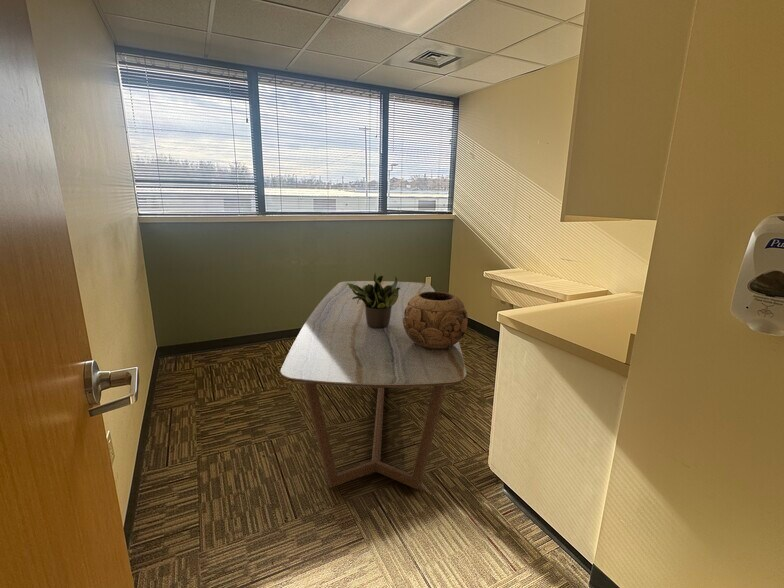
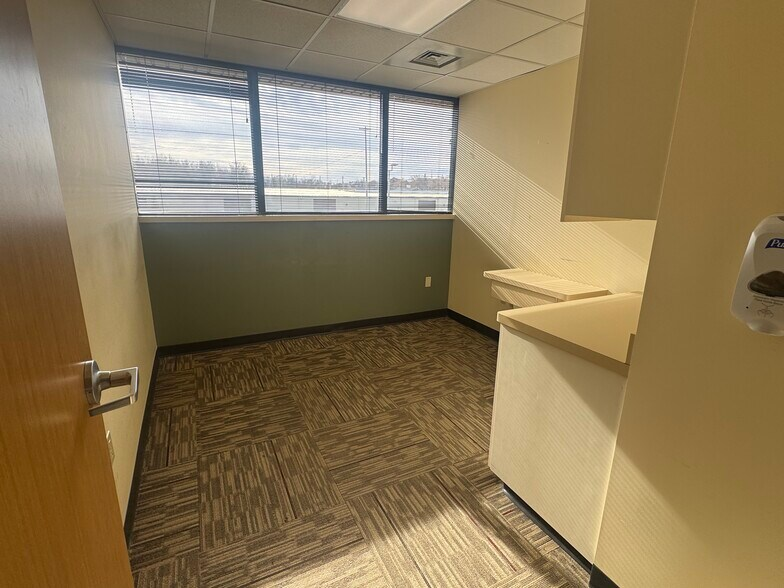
- decorative bowl [403,291,469,350]
- dining table [280,280,467,490]
- potted plant [347,273,400,327]
